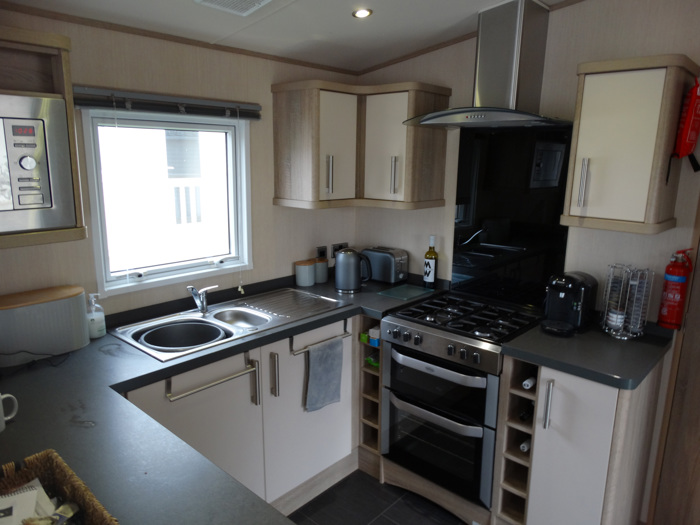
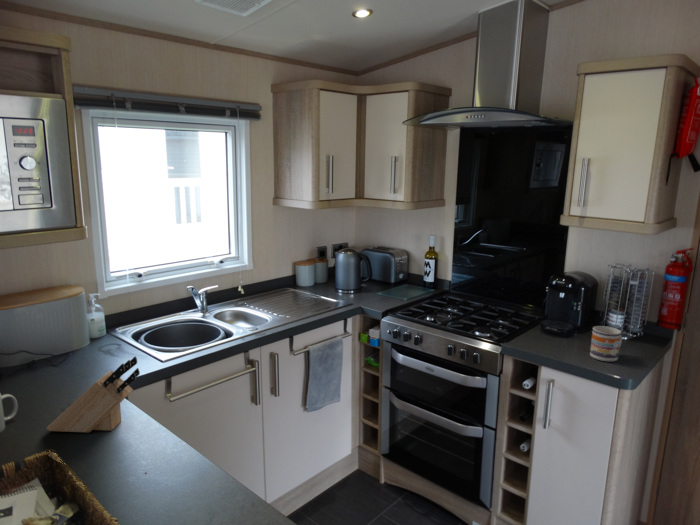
+ knife block [46,355,141,433]
+ mug [589,325,623,362]
